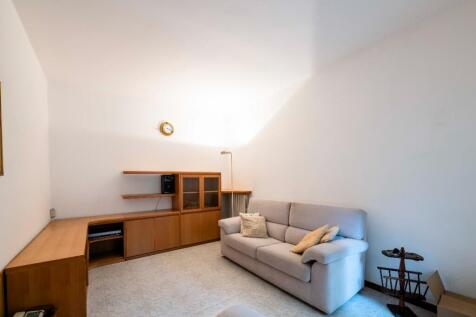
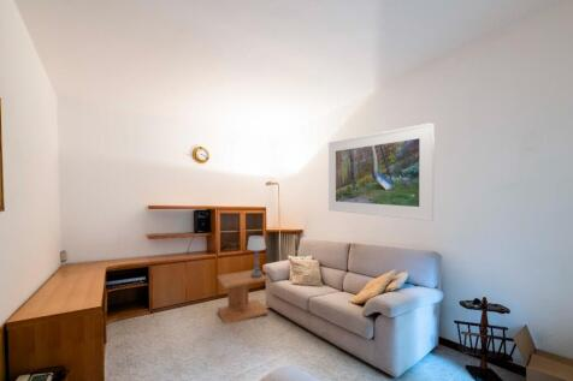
+ table lamp [246,234,267,276]
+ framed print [327,121,436,222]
+ side table [217,269,270,325]
